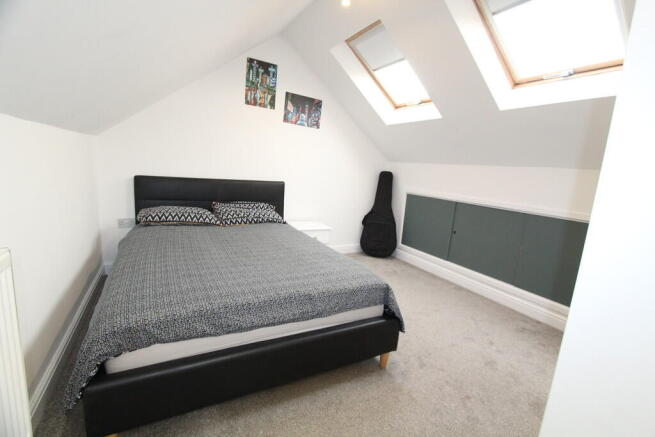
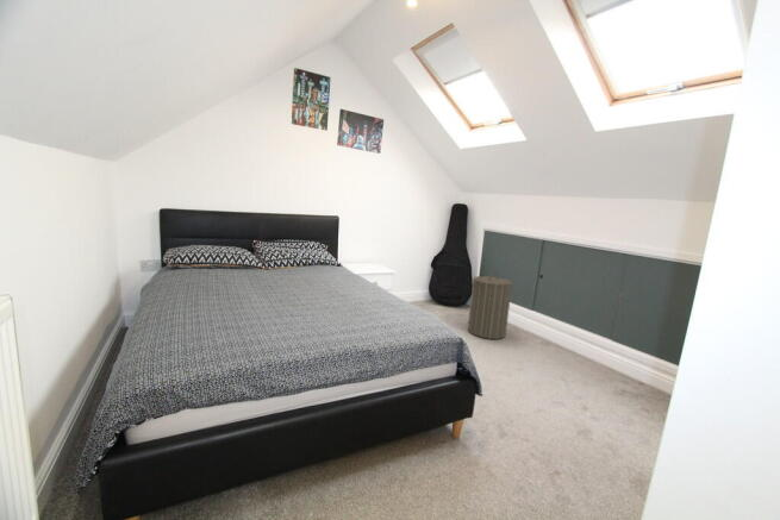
+ laundry hamper [467,270,513,340]
